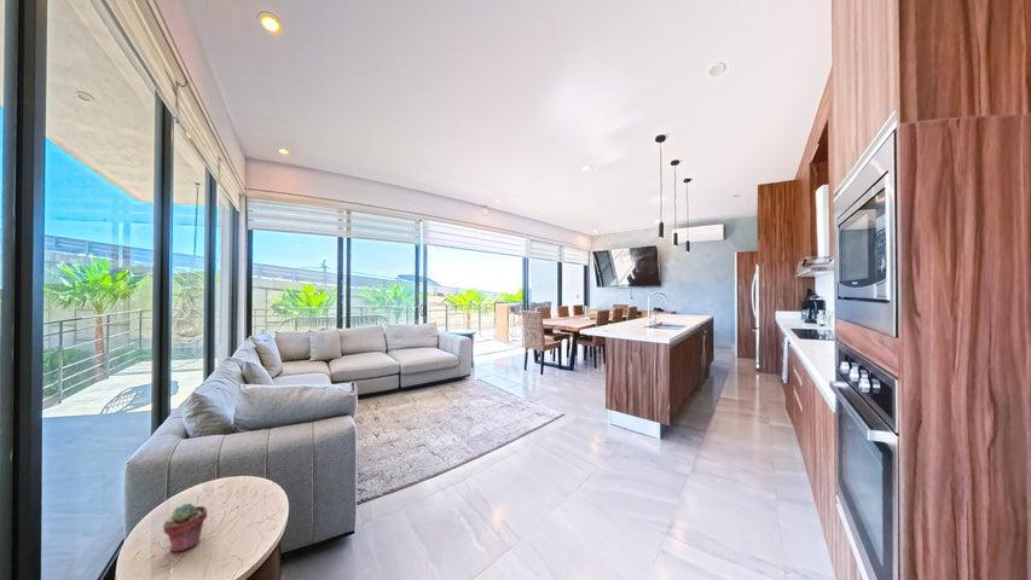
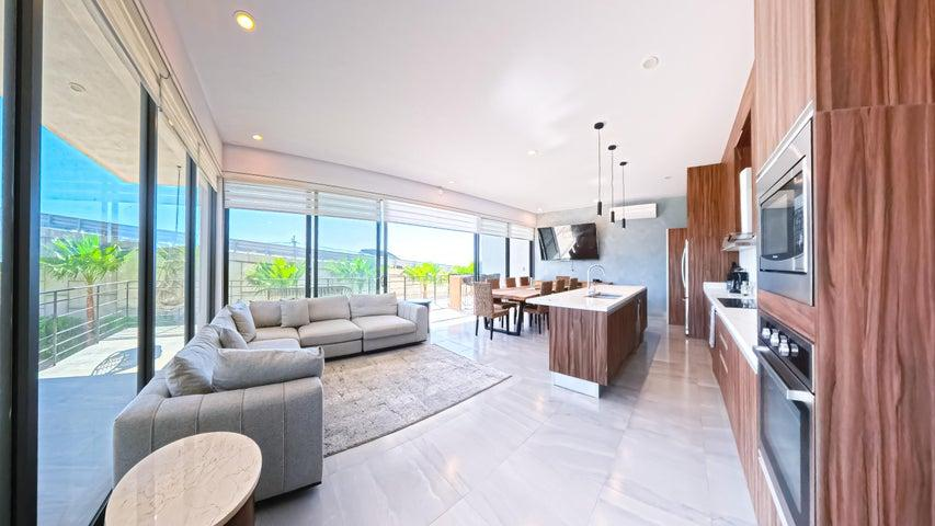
- potted succulent [162,503,208,553]
